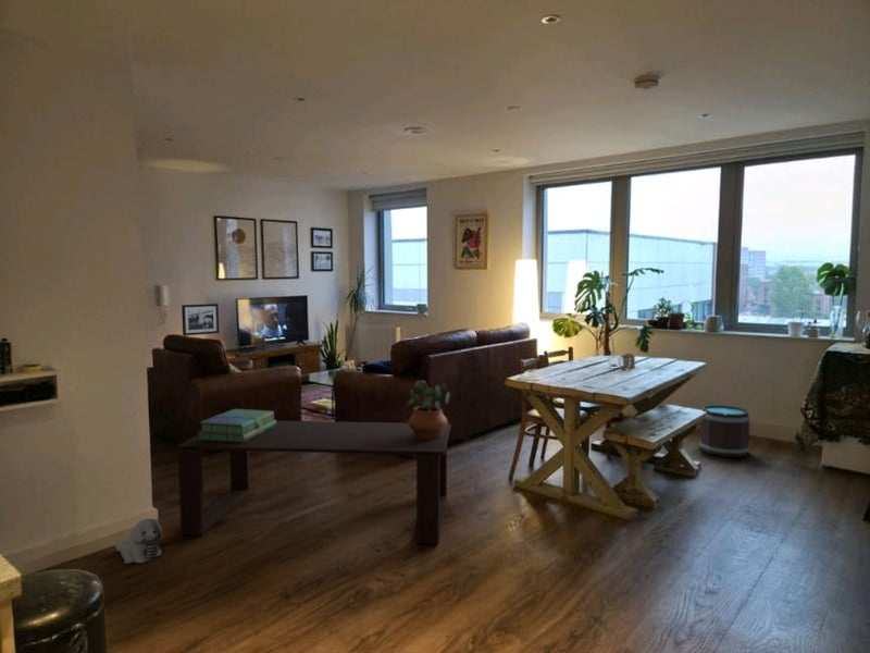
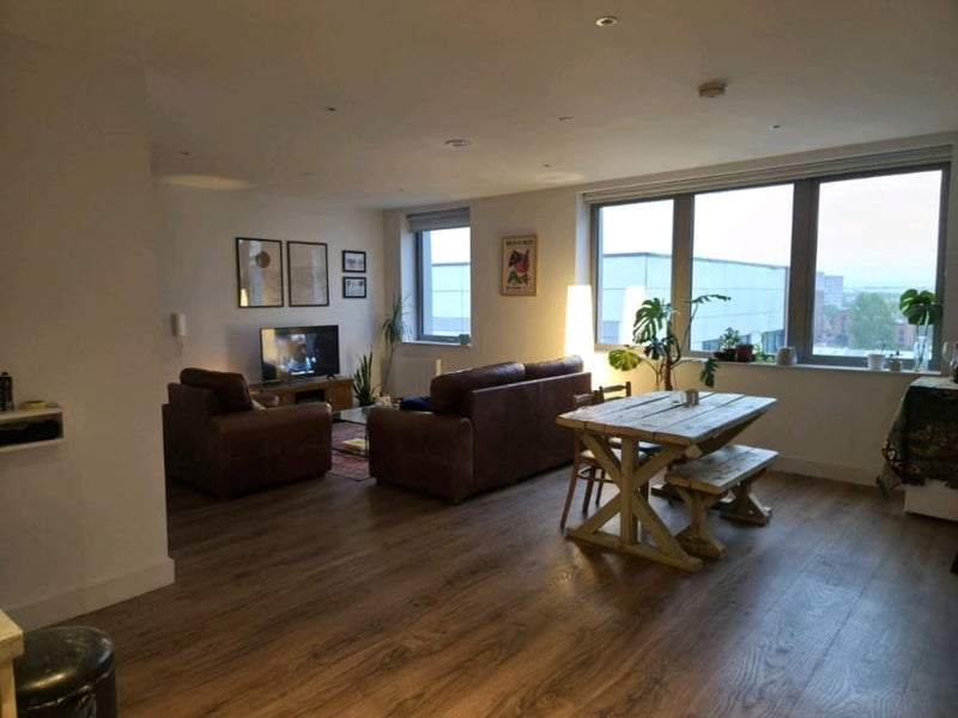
- stack of books [197,408,277,442]
- bucket [698,404,751,458]
- picture frame [181,303,220,336]
- plush toy [114,517,163,565]
- coffee table [175,420,452,545]
- potted plant [406,380,450,439]
